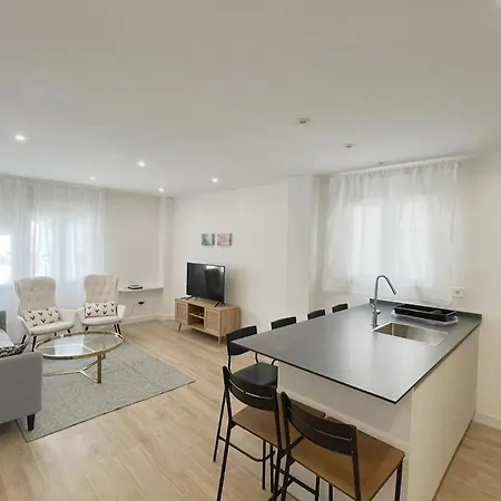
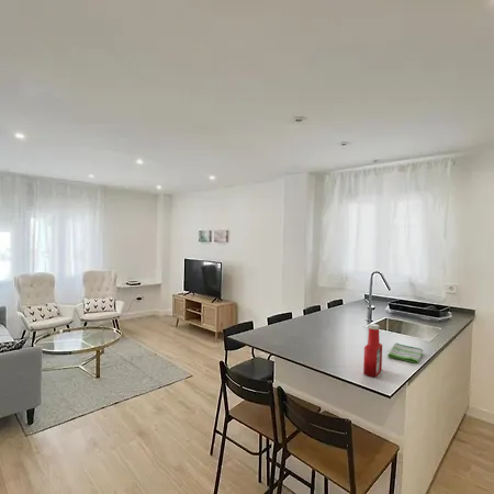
+ soap bottle [362,323,383,378]
+ dish towel [386,341,424,364]
